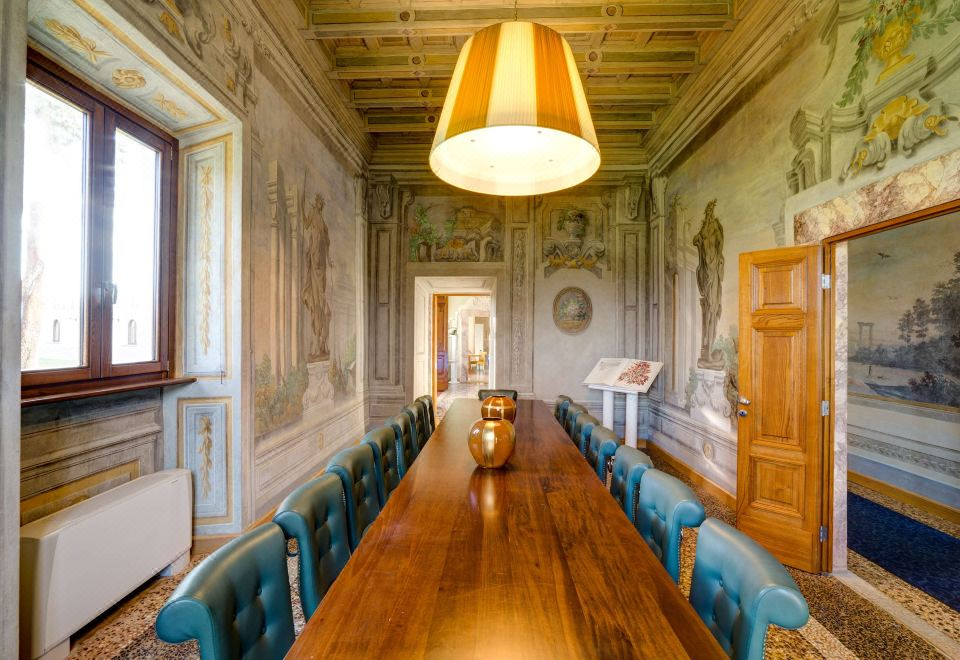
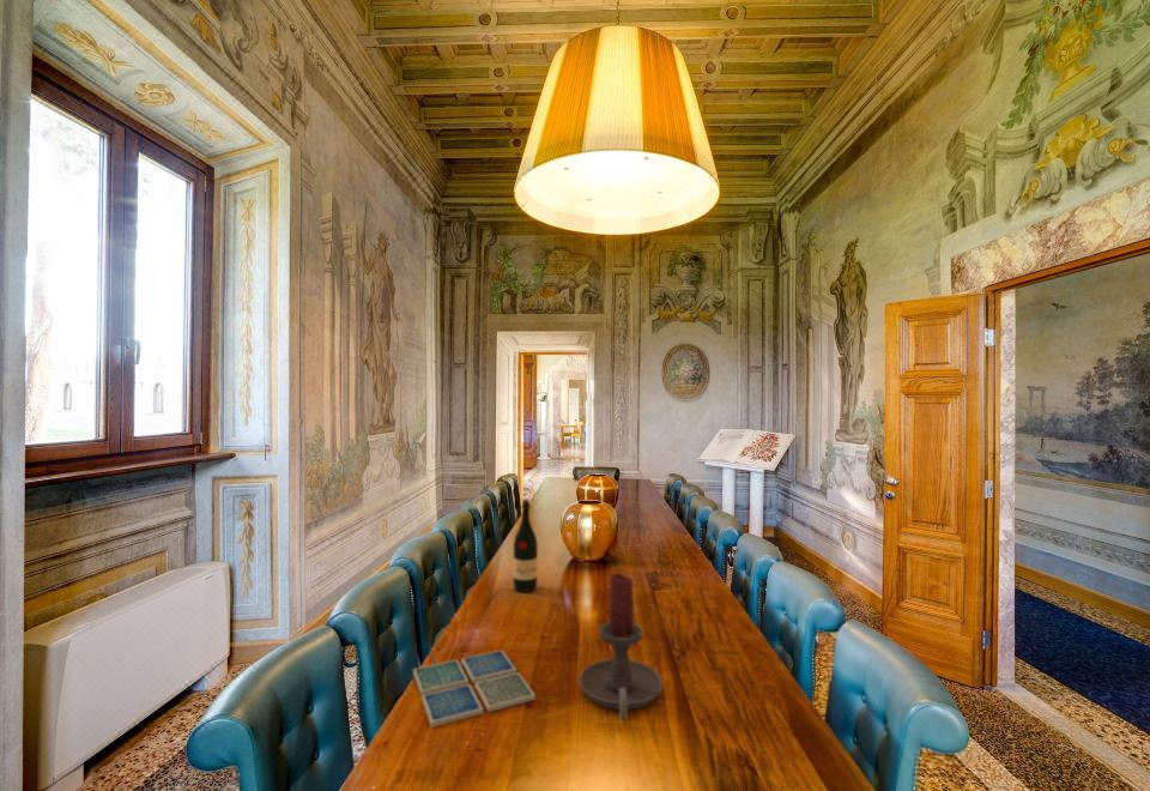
+ drink coaster [412,648,537,729]
+ candle holder [579,572,664,721]
+ wine bottle [513,499,539,593]
